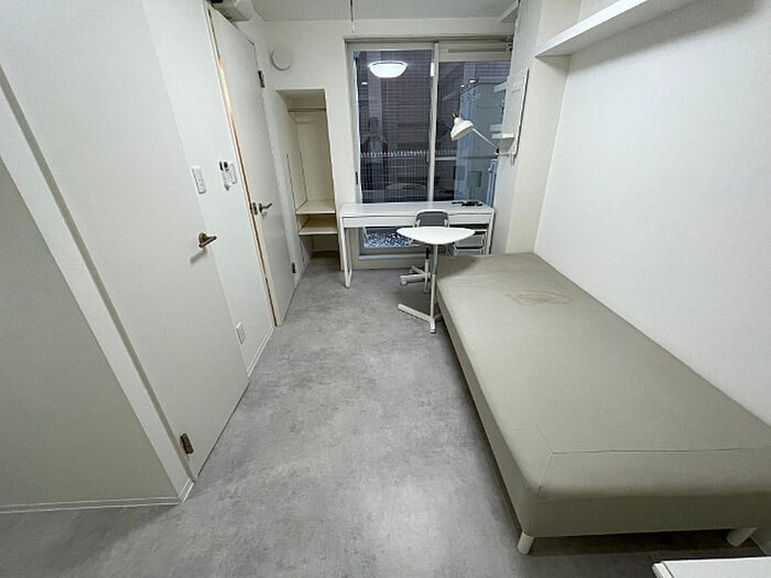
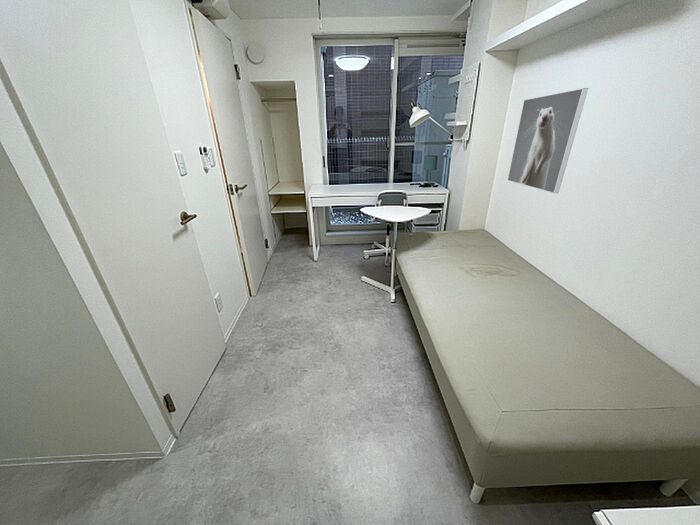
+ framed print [507,87,589,194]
